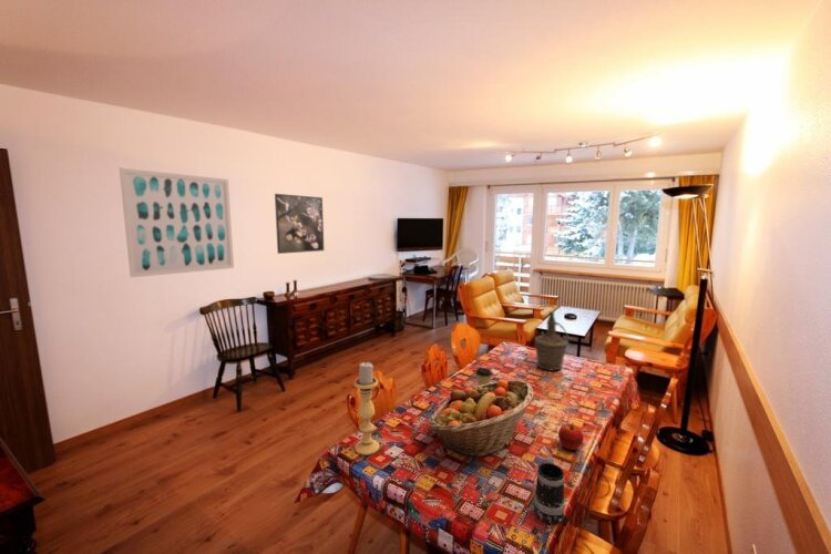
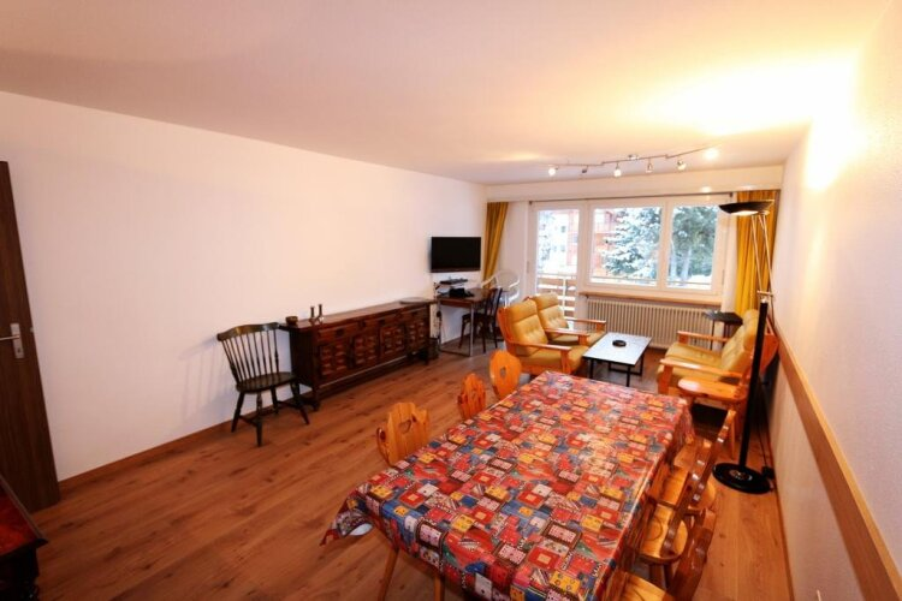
- mug [533,455,566,524]
- candle holder [353,361,380,456]
- apple [557,422,585,451]
- wall art [119,167,235,278]
- bottle [534,310,571,372]
- fruit basket [428,379,534,458]
- coffee cup [474,367,494,386]
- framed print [274,193,325,255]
